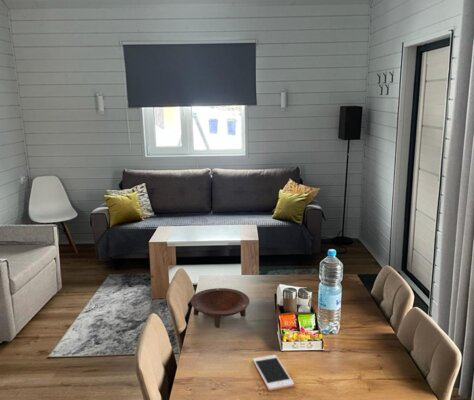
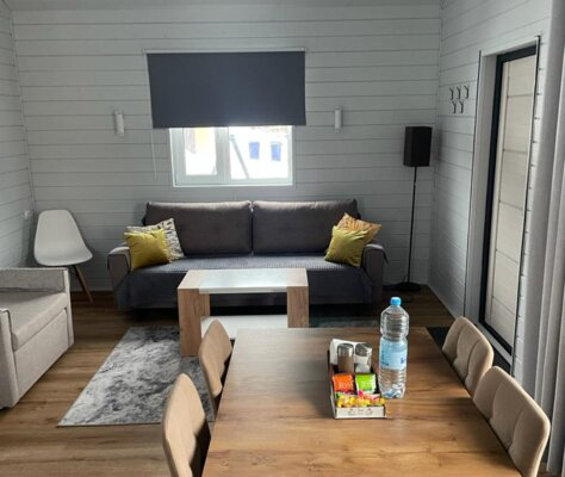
- cell phone [252,354,295,392]
- bowl [190,287,251,329]
